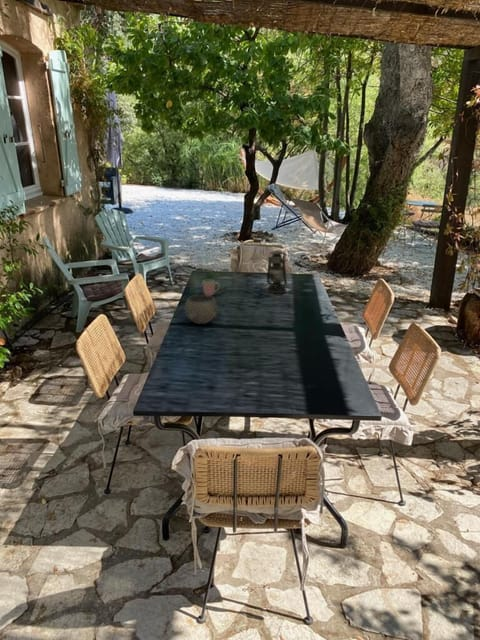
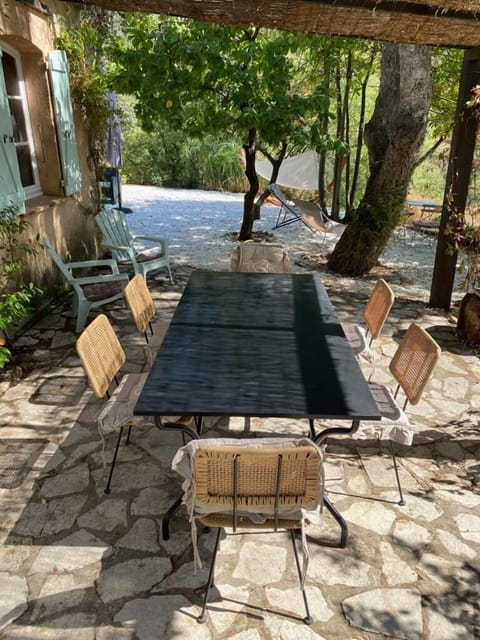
- bowl [184,294,218,325]
- lantern [265,250,293,295]
- cup [201,279,221,296]
